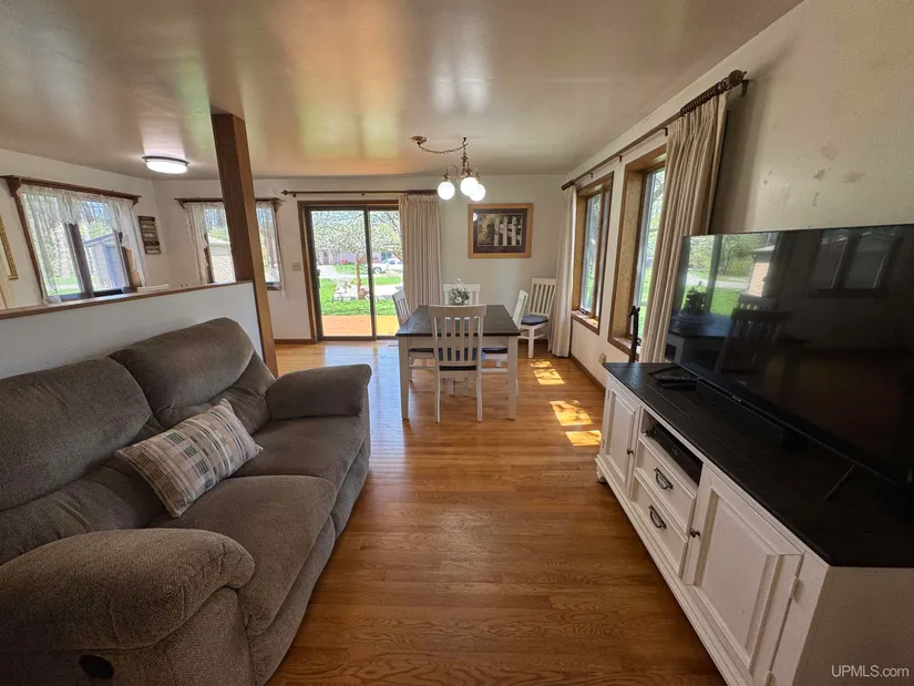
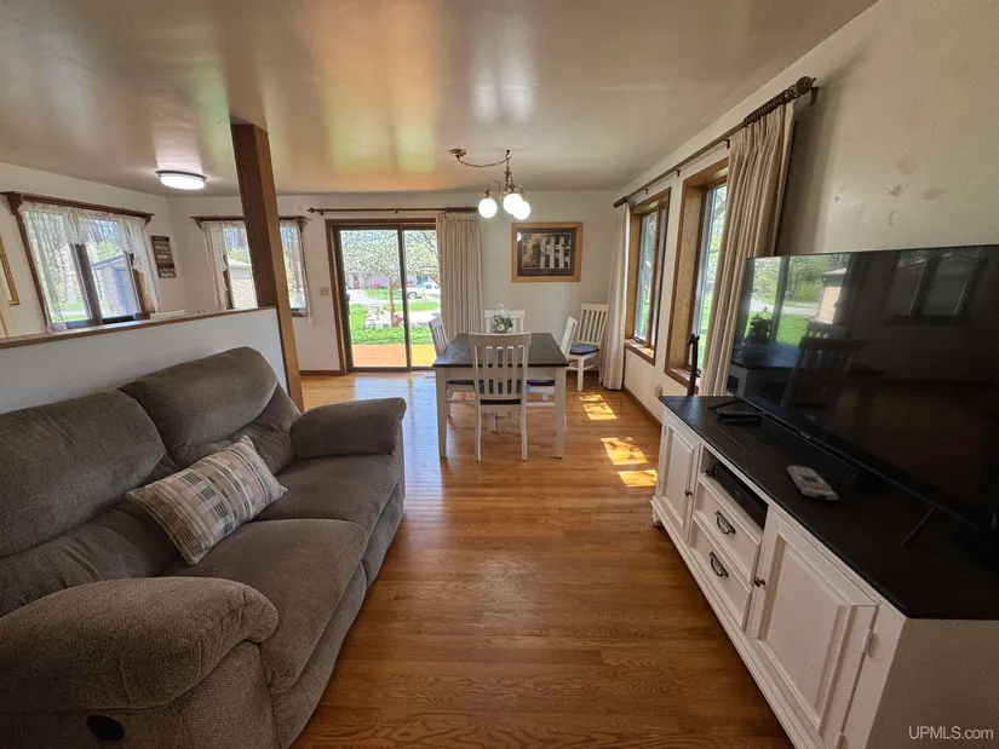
+ remote control [786,465,839,502]
